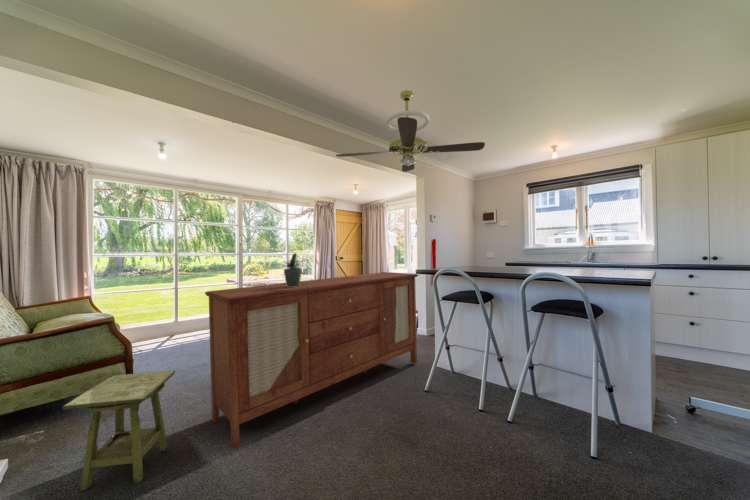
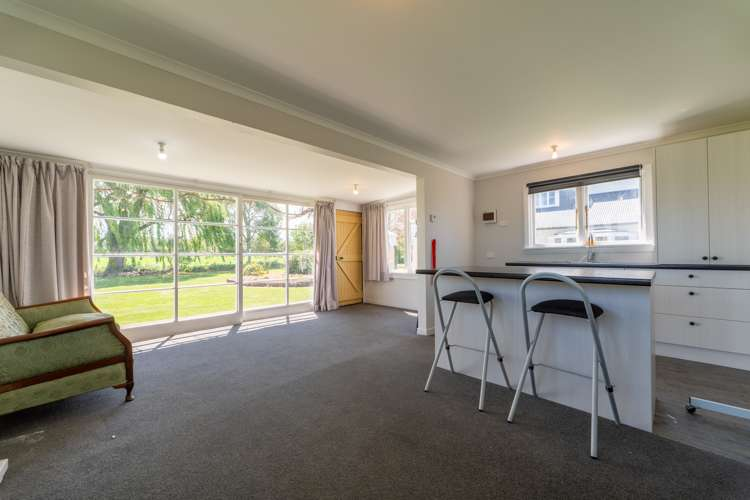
- side table [61,369,176,492]
- ceiling fan [335,89,486,173]
- potted plant [279,252,304,287]
- sideboard [204,271,419,450]
